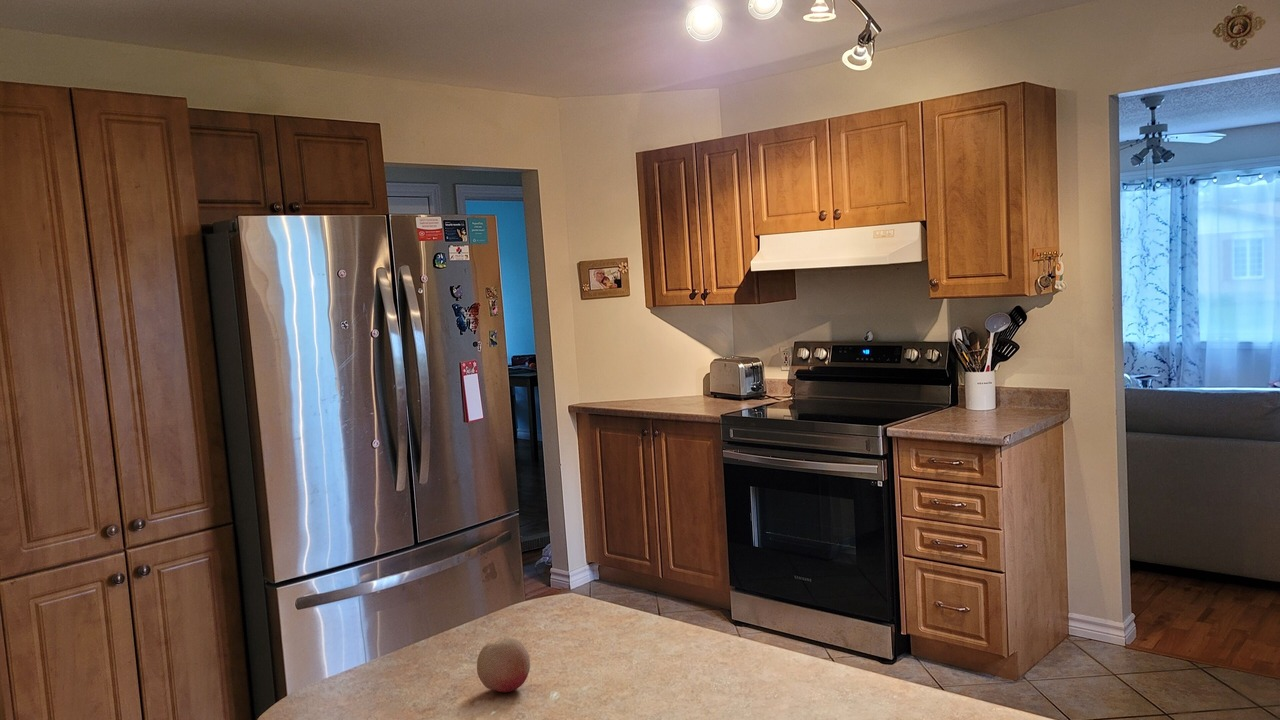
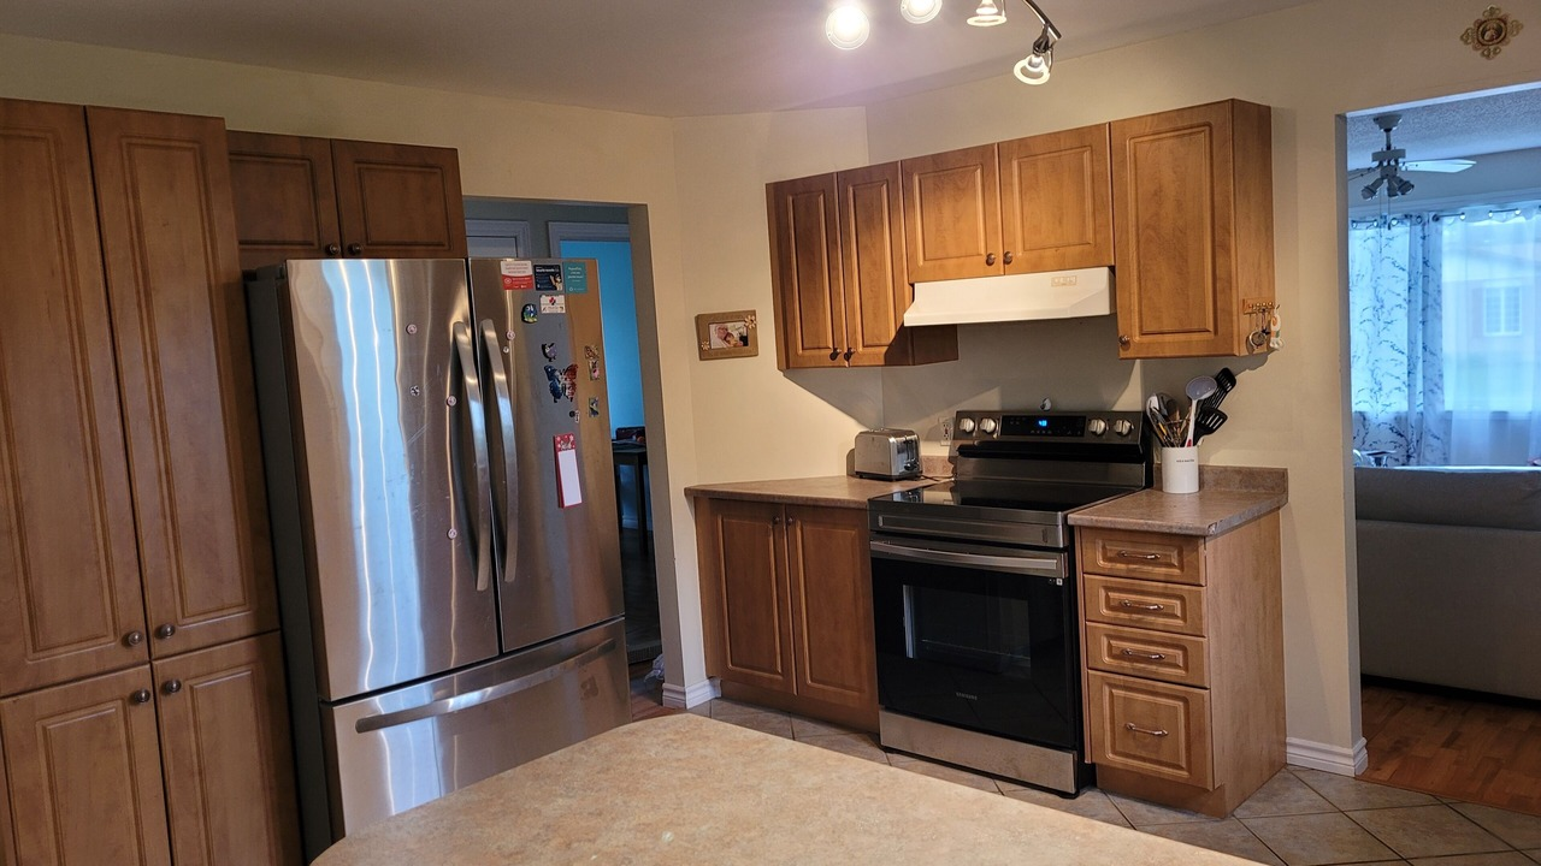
- fruit [476,637,531,693]
